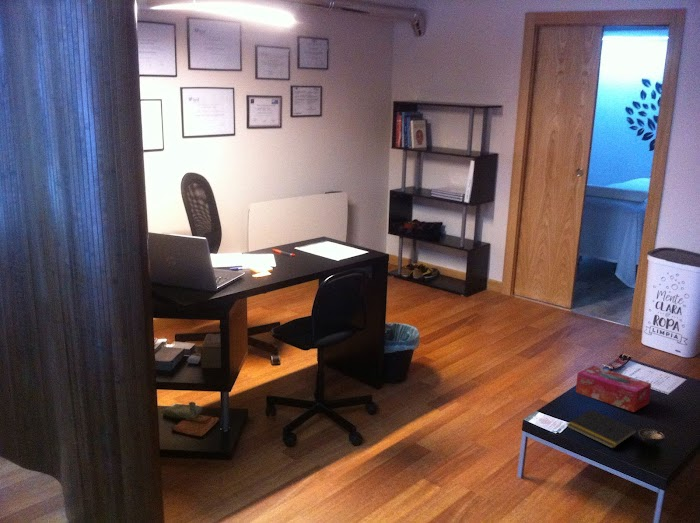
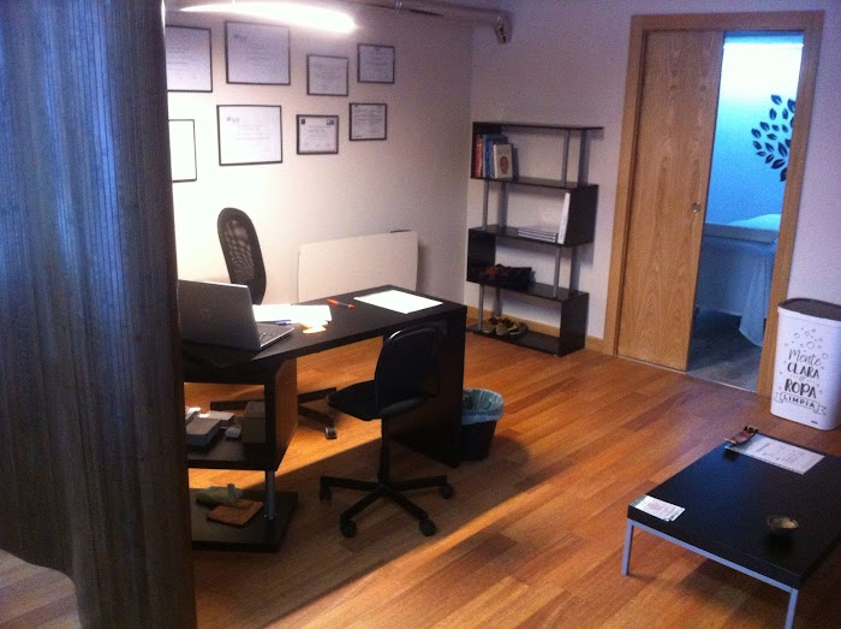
- tissue box [575,365,652,413]
- notepad [566,408,638,450]
